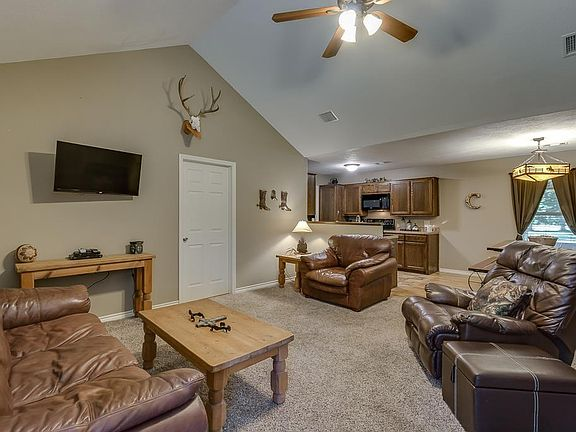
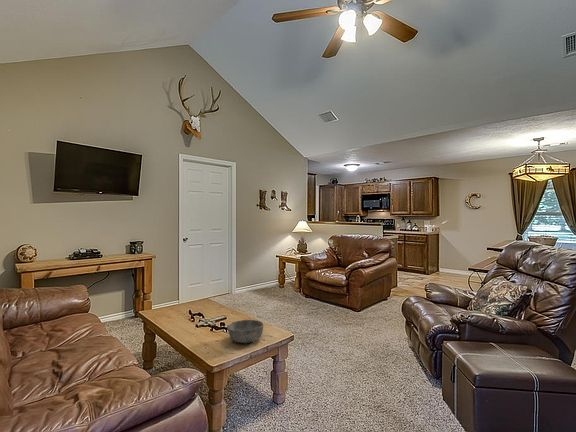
+ bowl [226,319,264,344]
